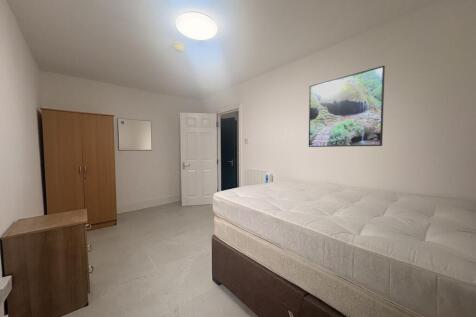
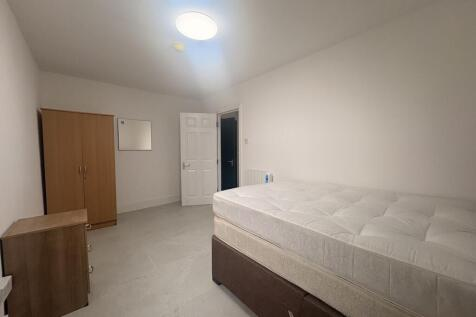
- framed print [308,65,386,148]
